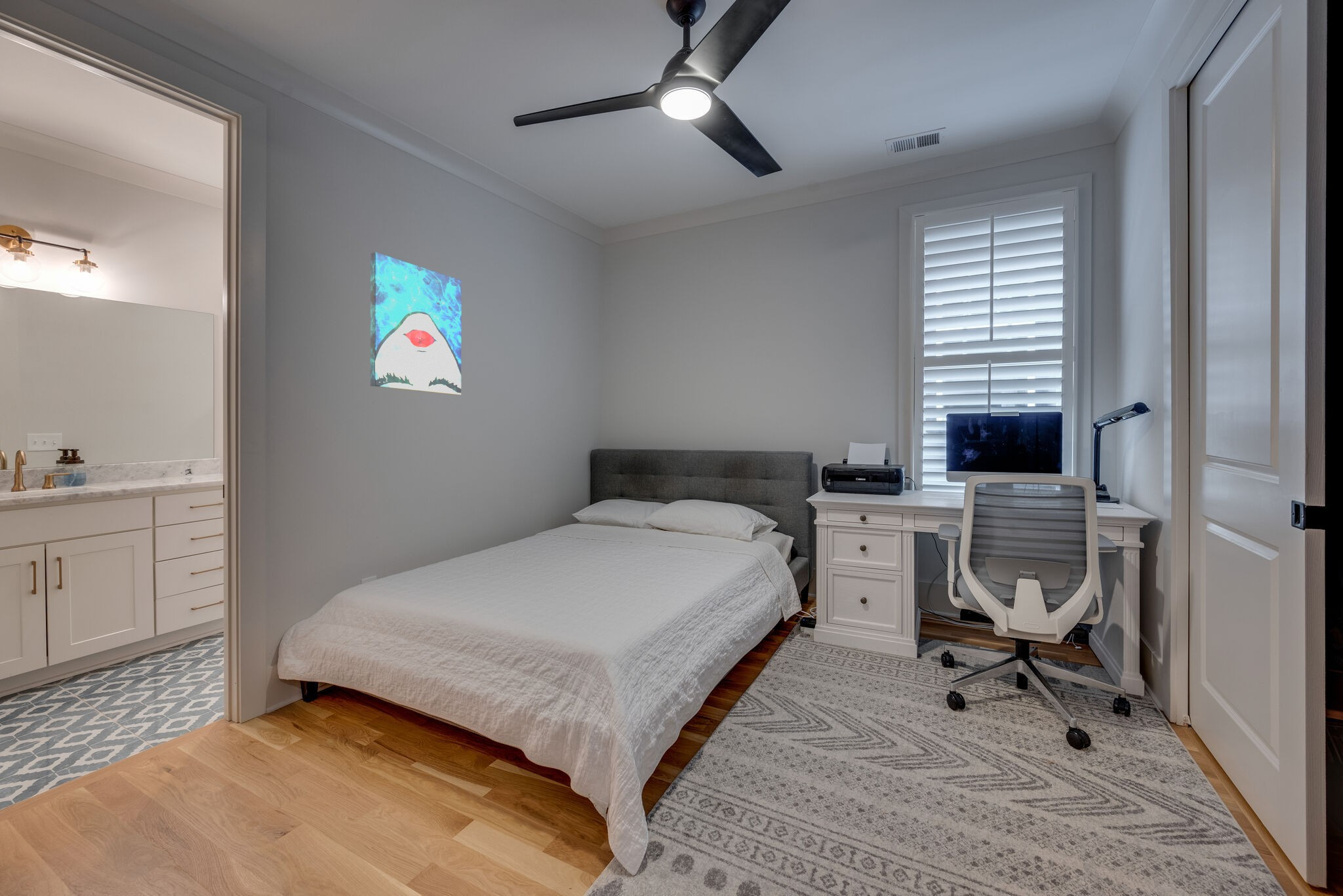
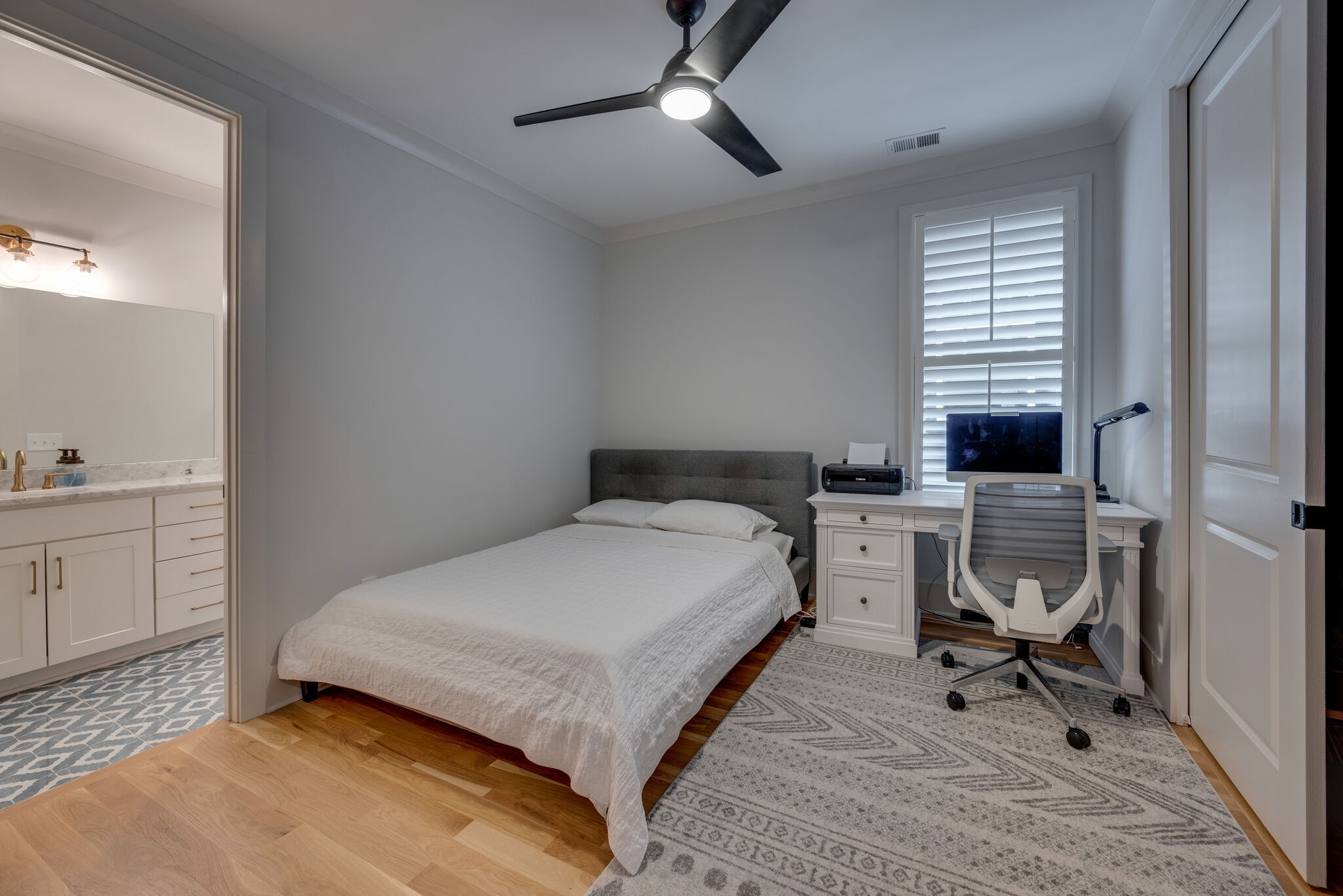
- wall art [370,252,462,396]
